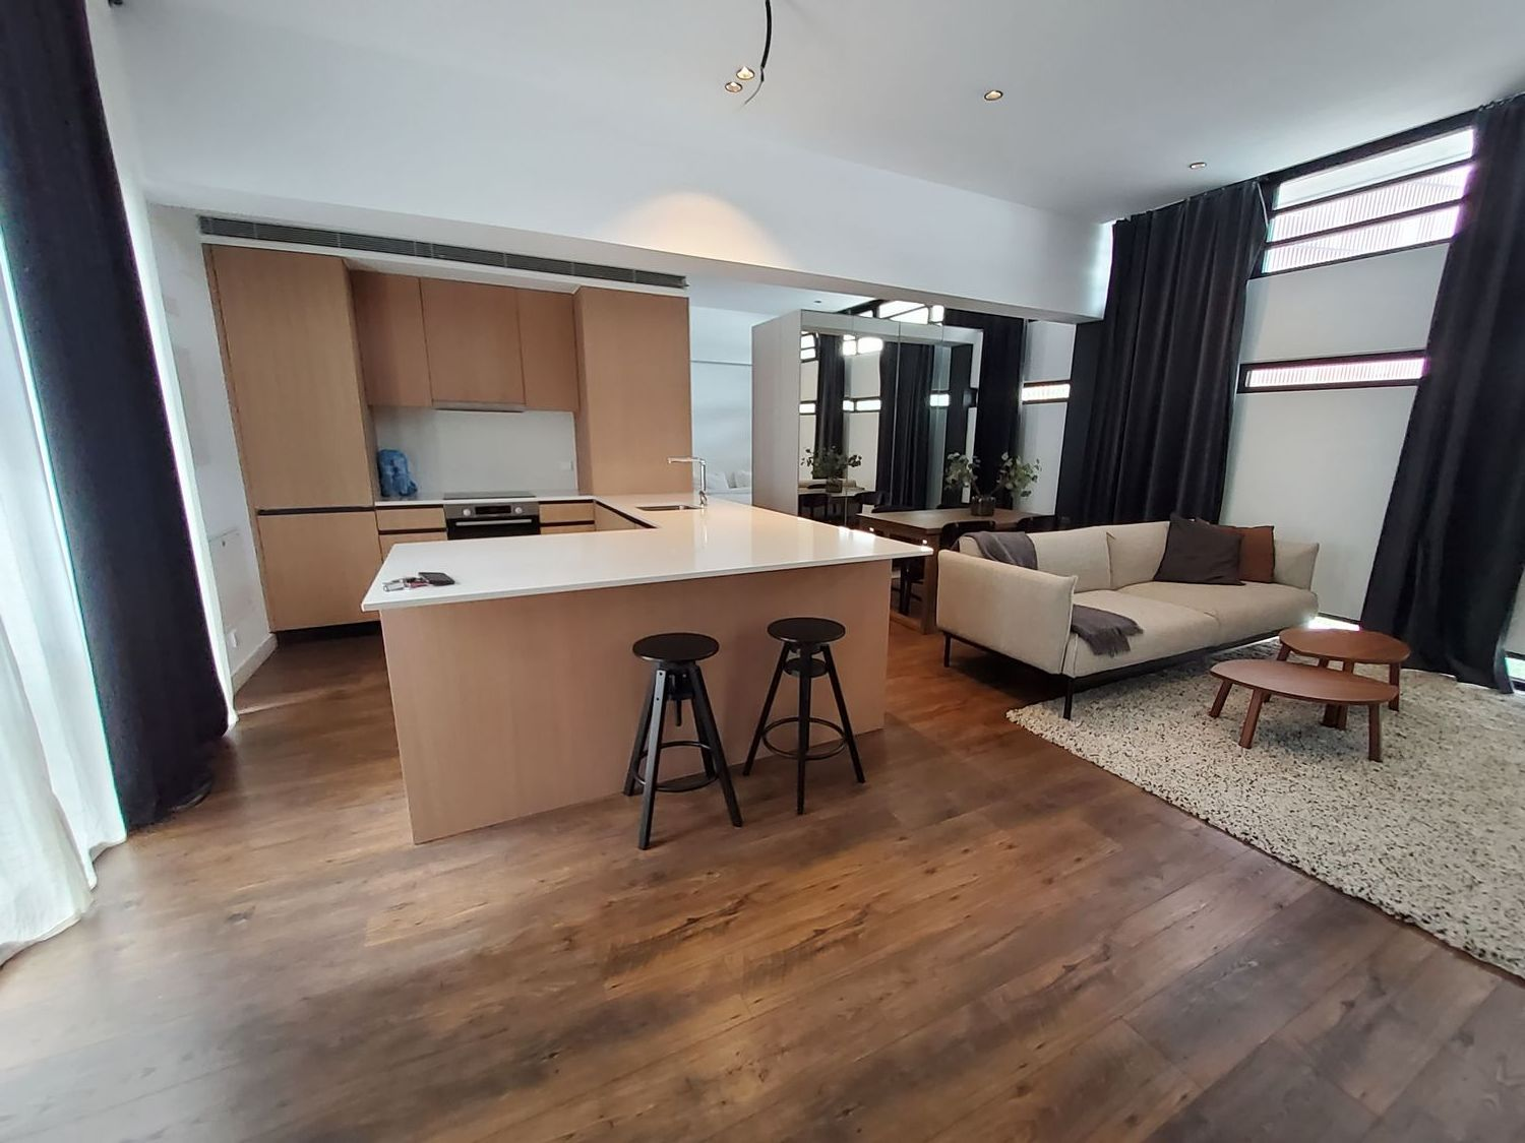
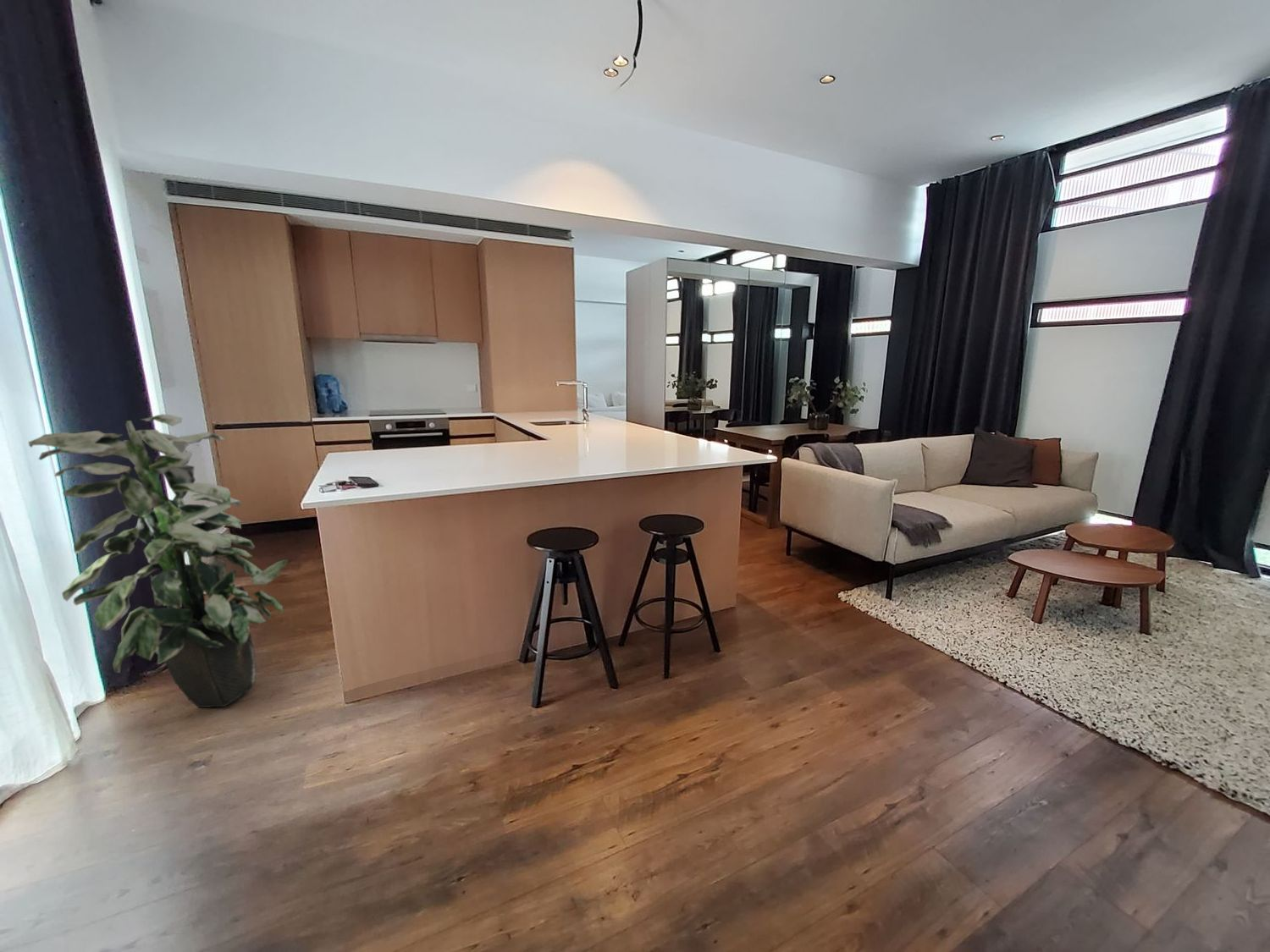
+ indoor plant [27,413,289,708]
